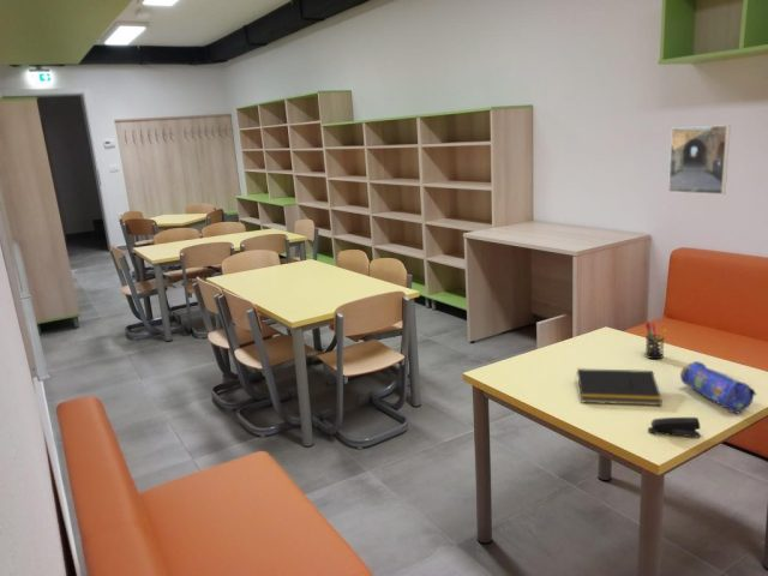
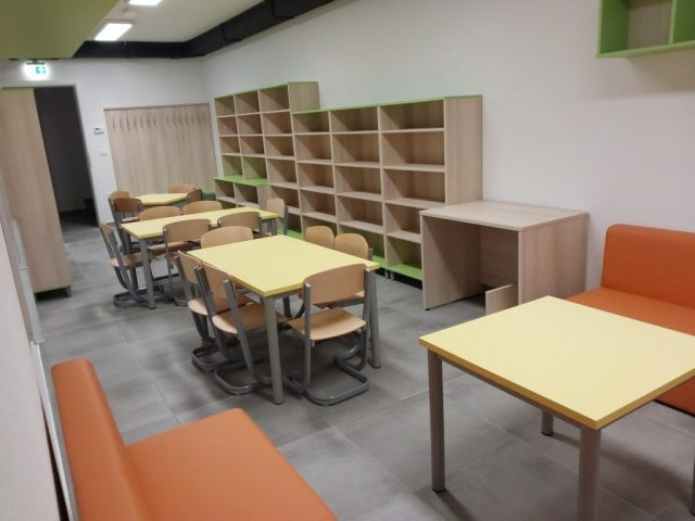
- notepad [574,367,664,407]
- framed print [667,124,732,196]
- pen holder [644,320,668,360]
- stapler [647,416,702,438]
- pencil case [679,360,758,415]
